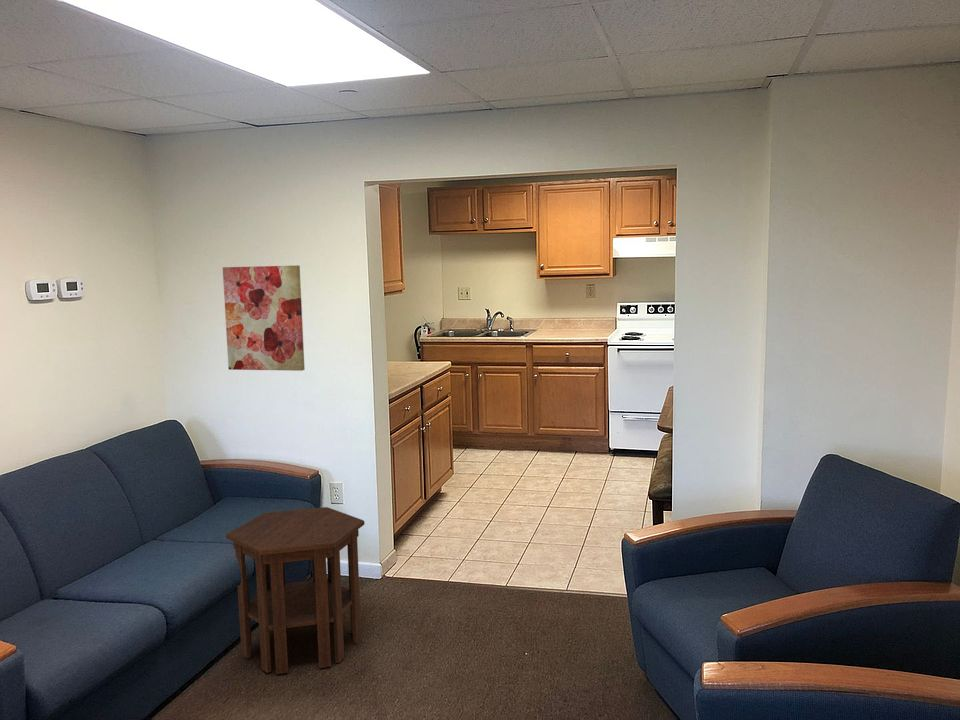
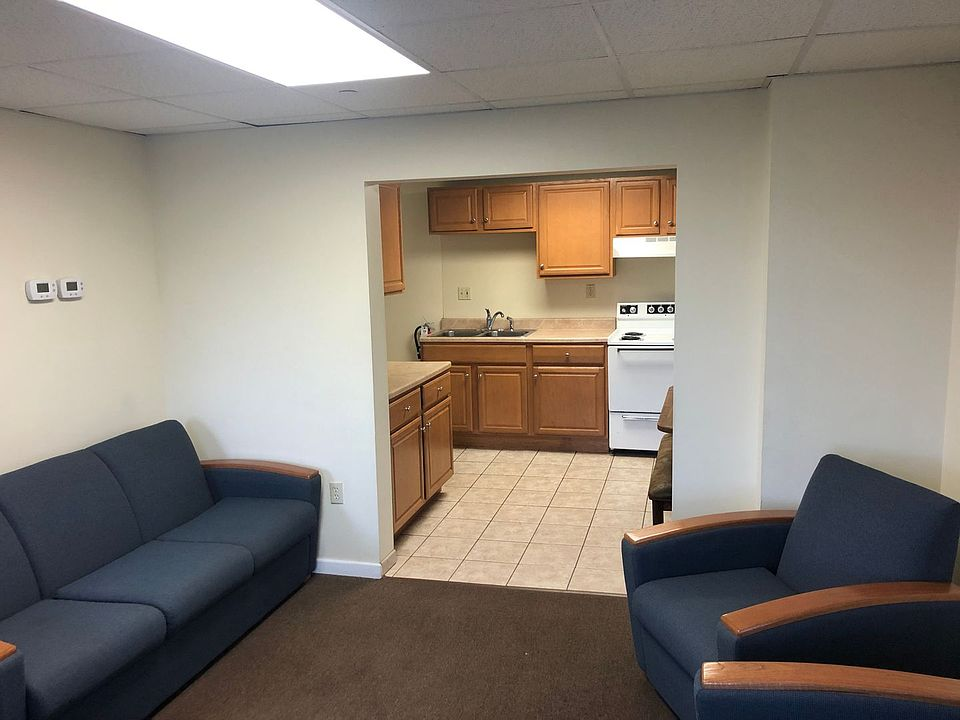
- side table [225,506,366,675]
- wall art [222,264,306,372]
